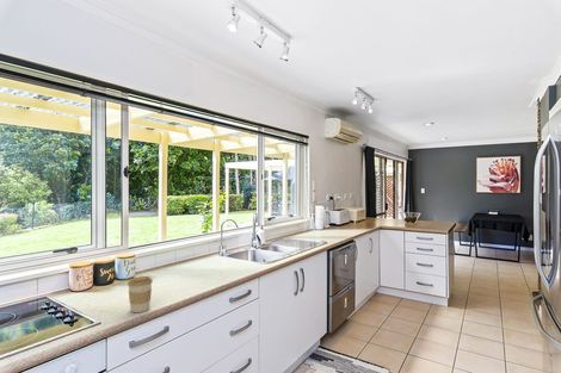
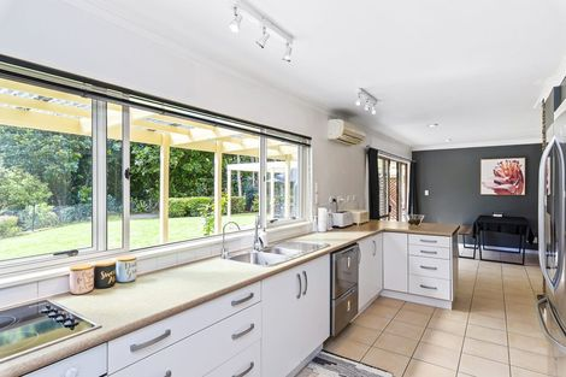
- coffee cup [127,275,154,313]
